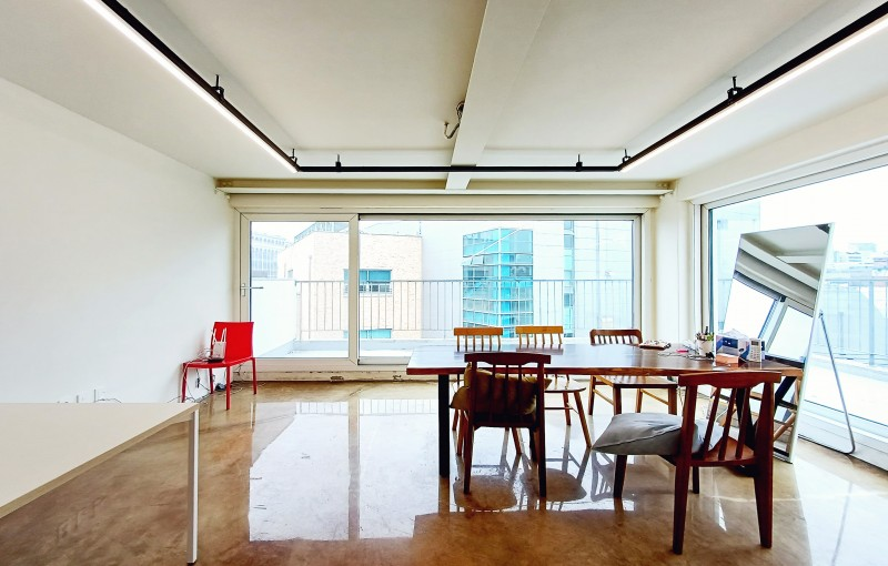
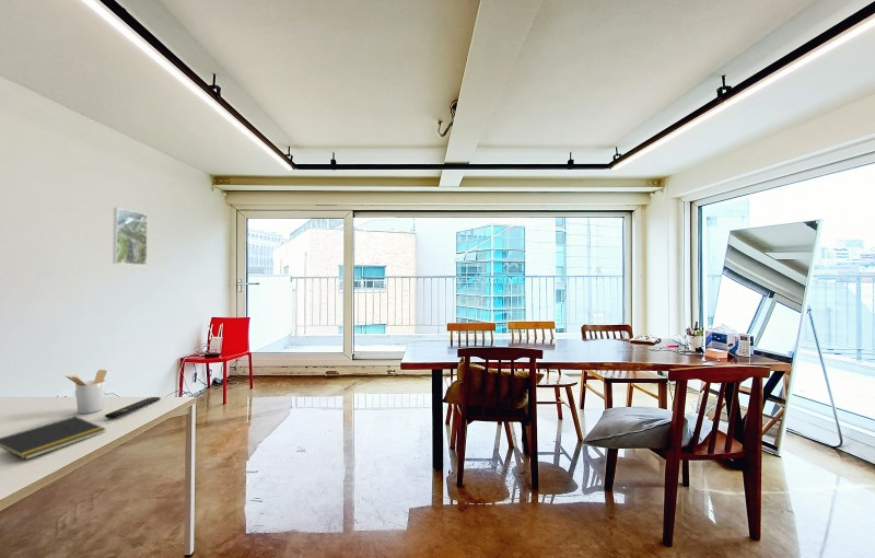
+ utensil holder [63,369,108,415]
+ remote control [104,396,162,419]
+ notepad [0,416,106,461]
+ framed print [112,207,149,266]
